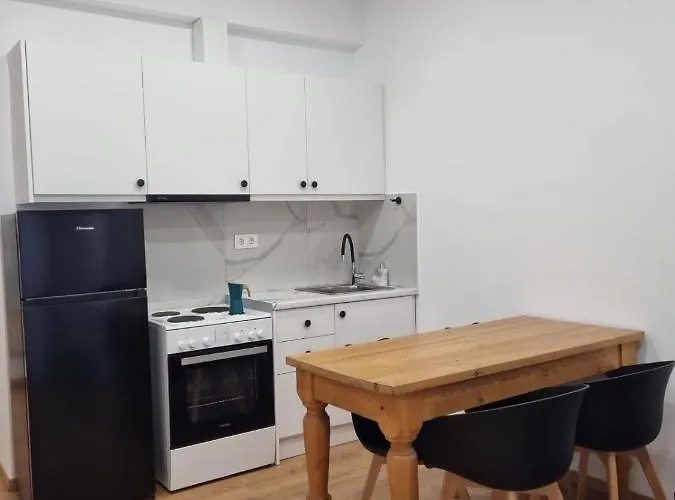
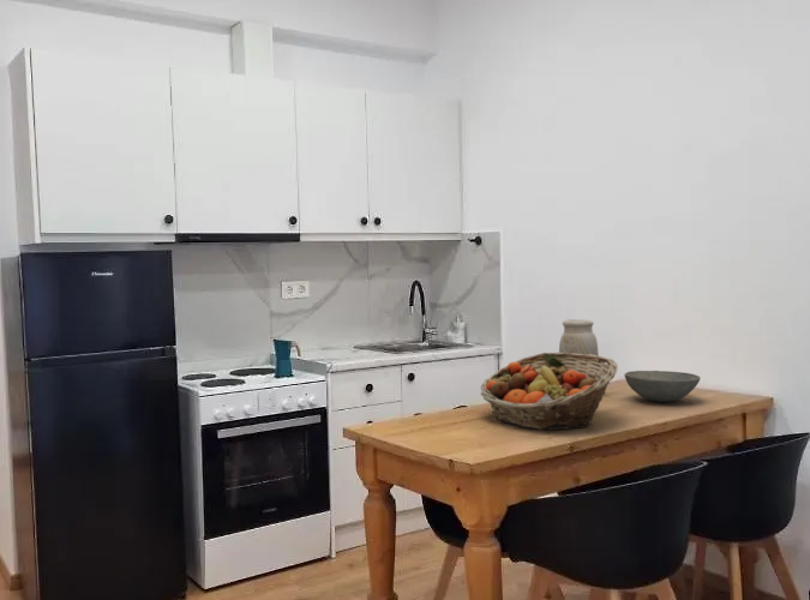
+ fruit basket [479,352,618,431]
+ vase [558,318,600,356]
+ bowl [624,370,701,403]
